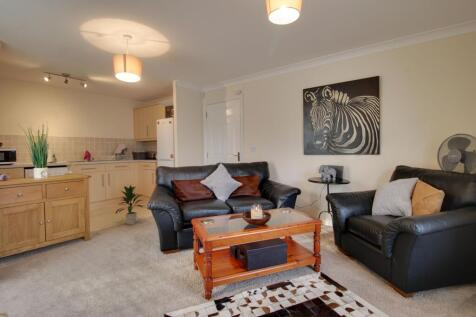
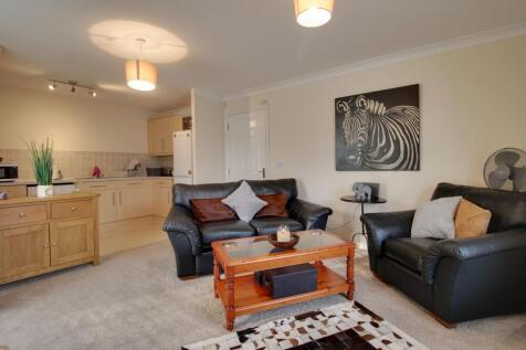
- indoor plant [114,184,146,226]
